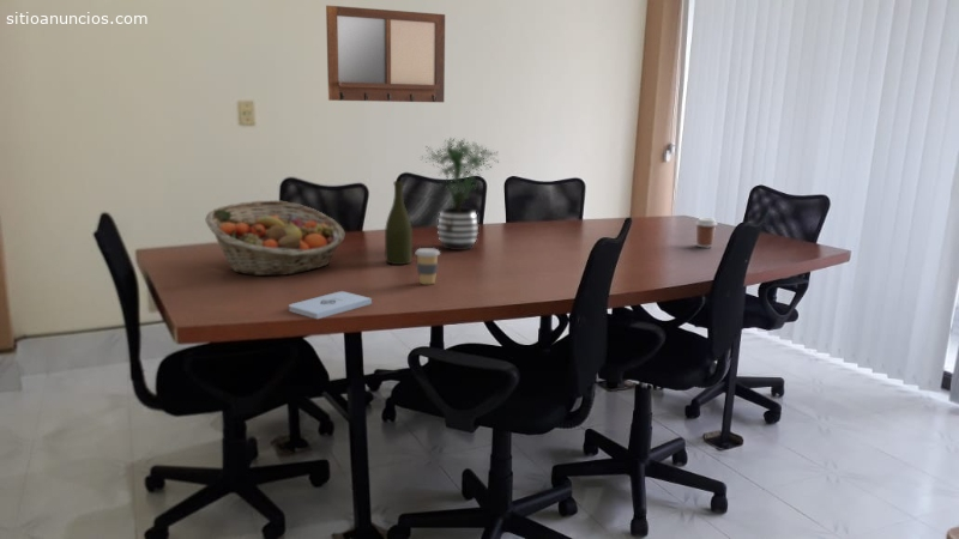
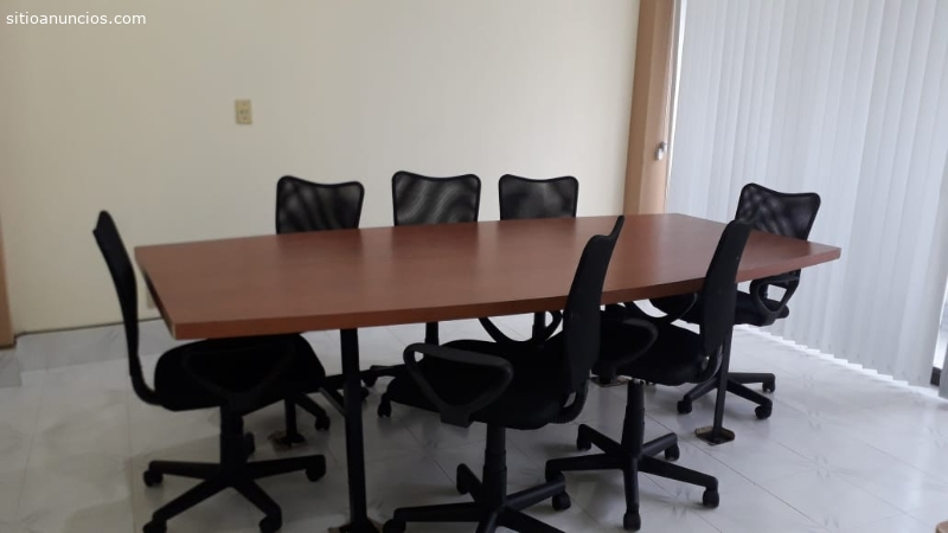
- notepad [288,290,373,320]
- fruit basket [204,199,346,277]
- potted plant [420,137,500,252]
- bottle [384,180,414,266]
- coffee cup [414,247,441,285]
- coffee cup [694,217,718,248]
- writing board [325,5,446,103]
